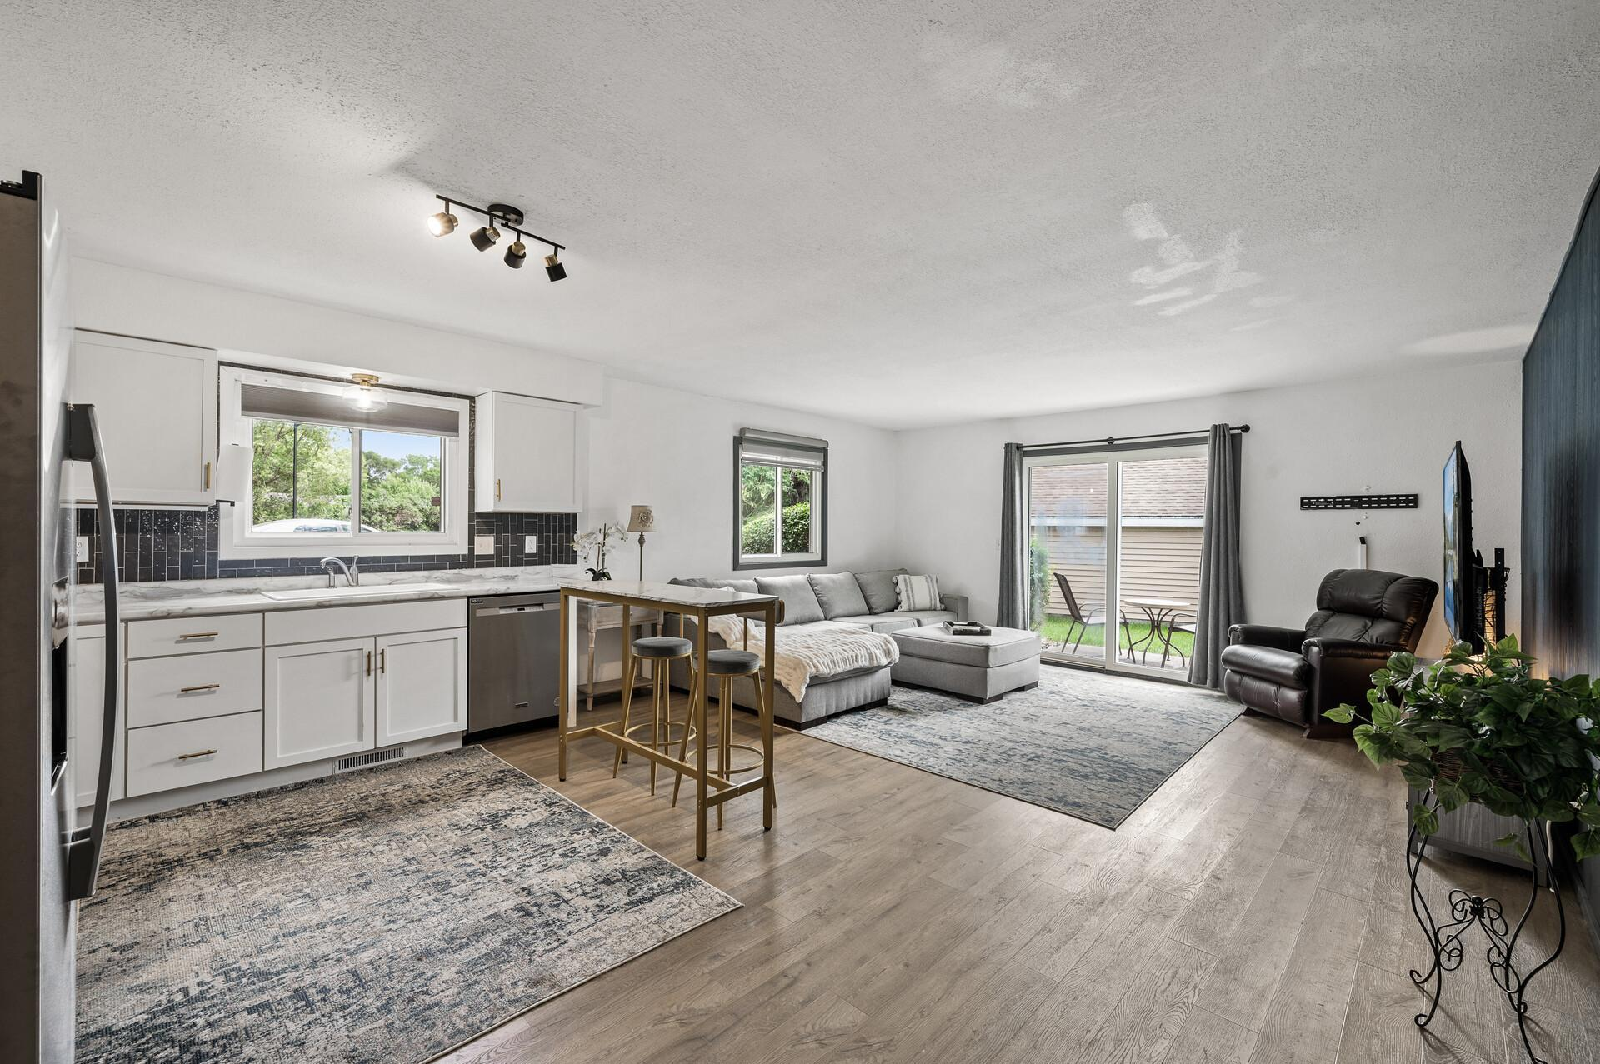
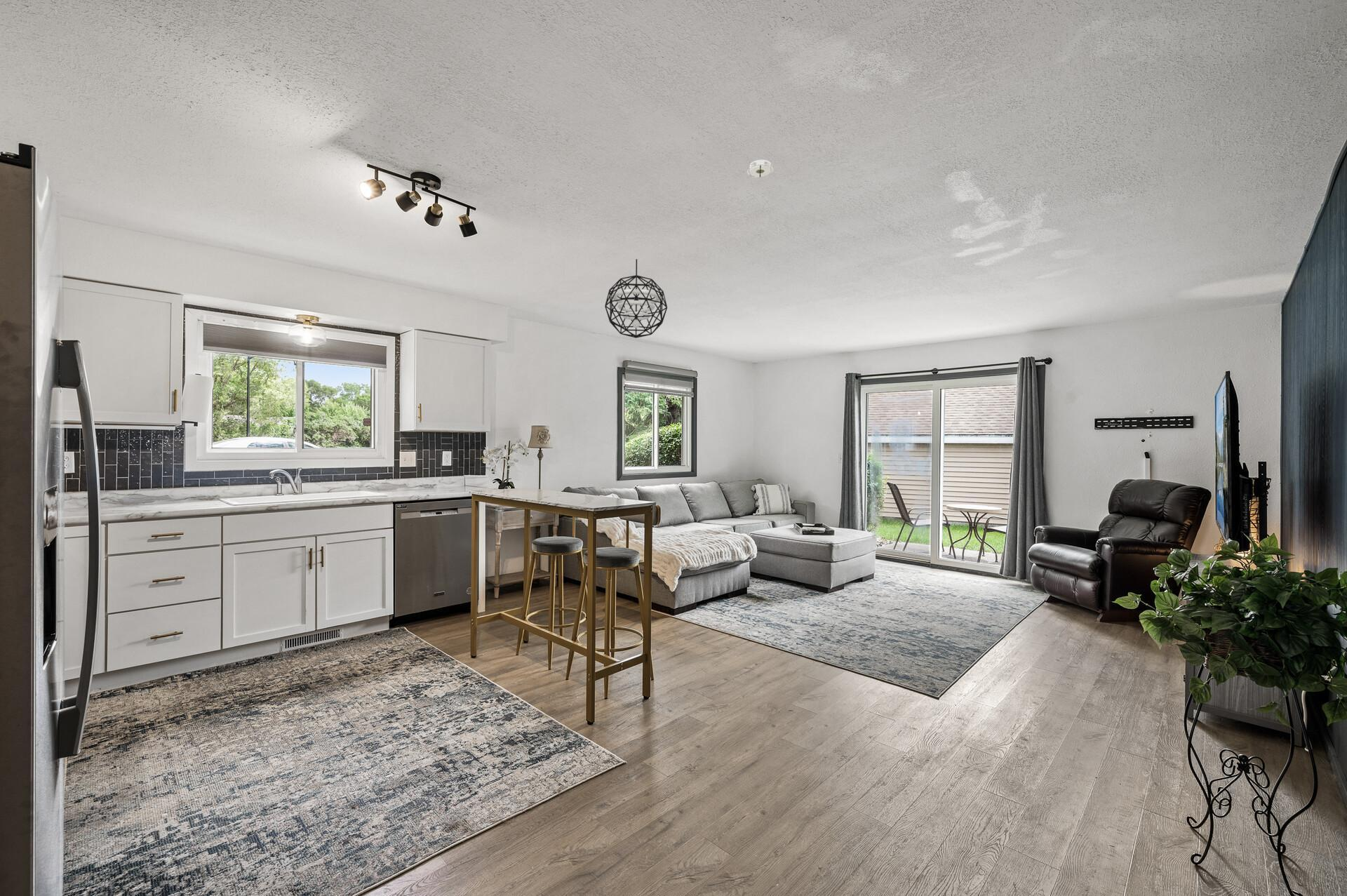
+ pendant light [604,258,668,339]
+ smoke detector [746,159,774,180]
